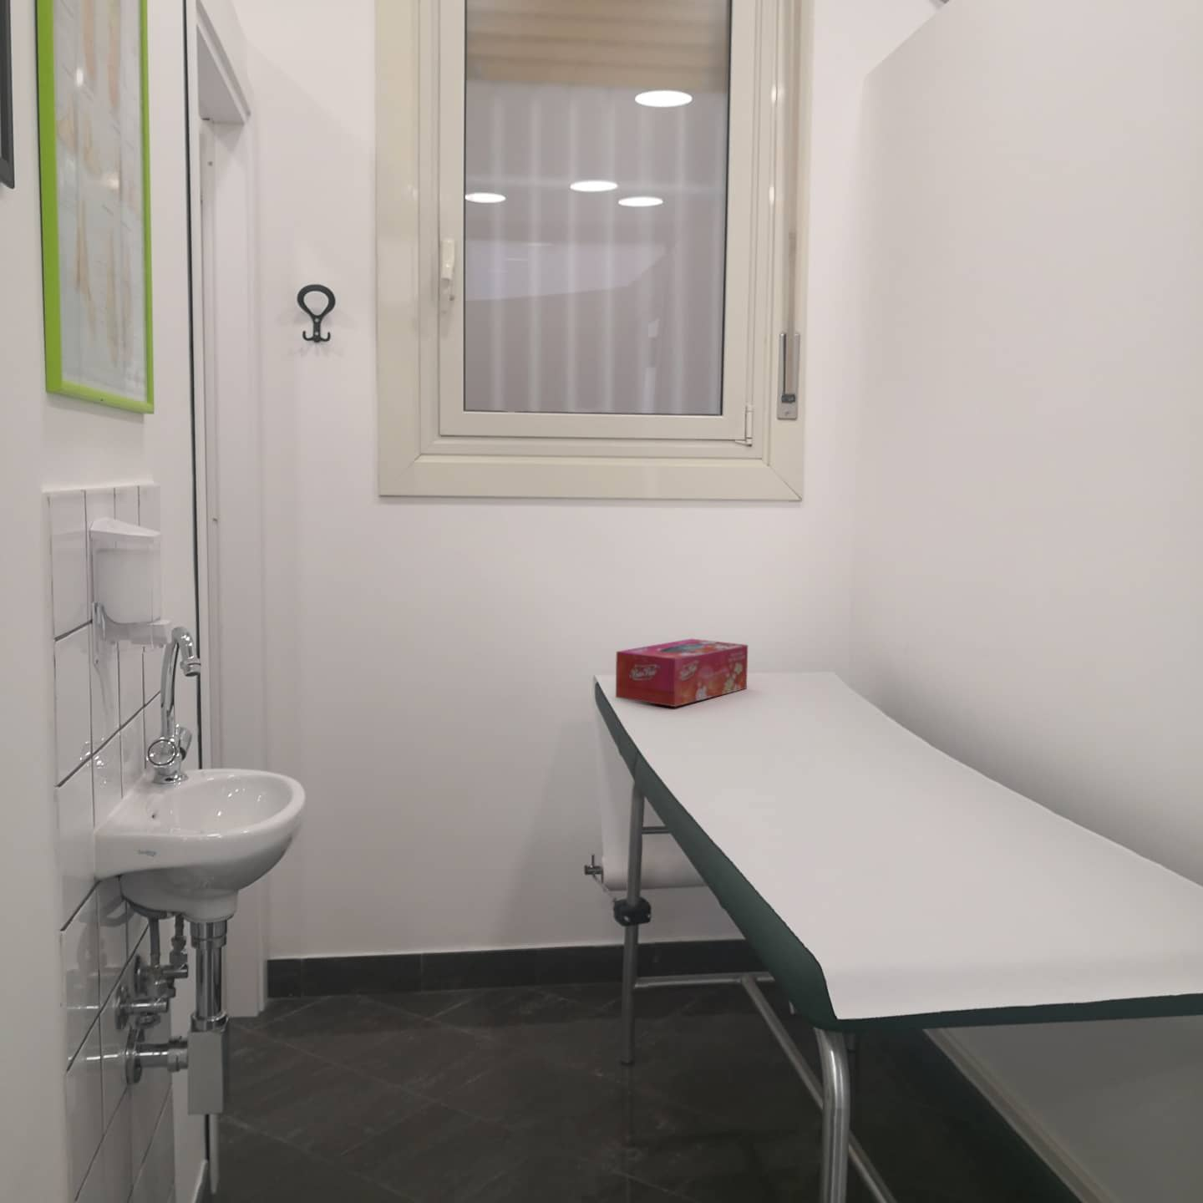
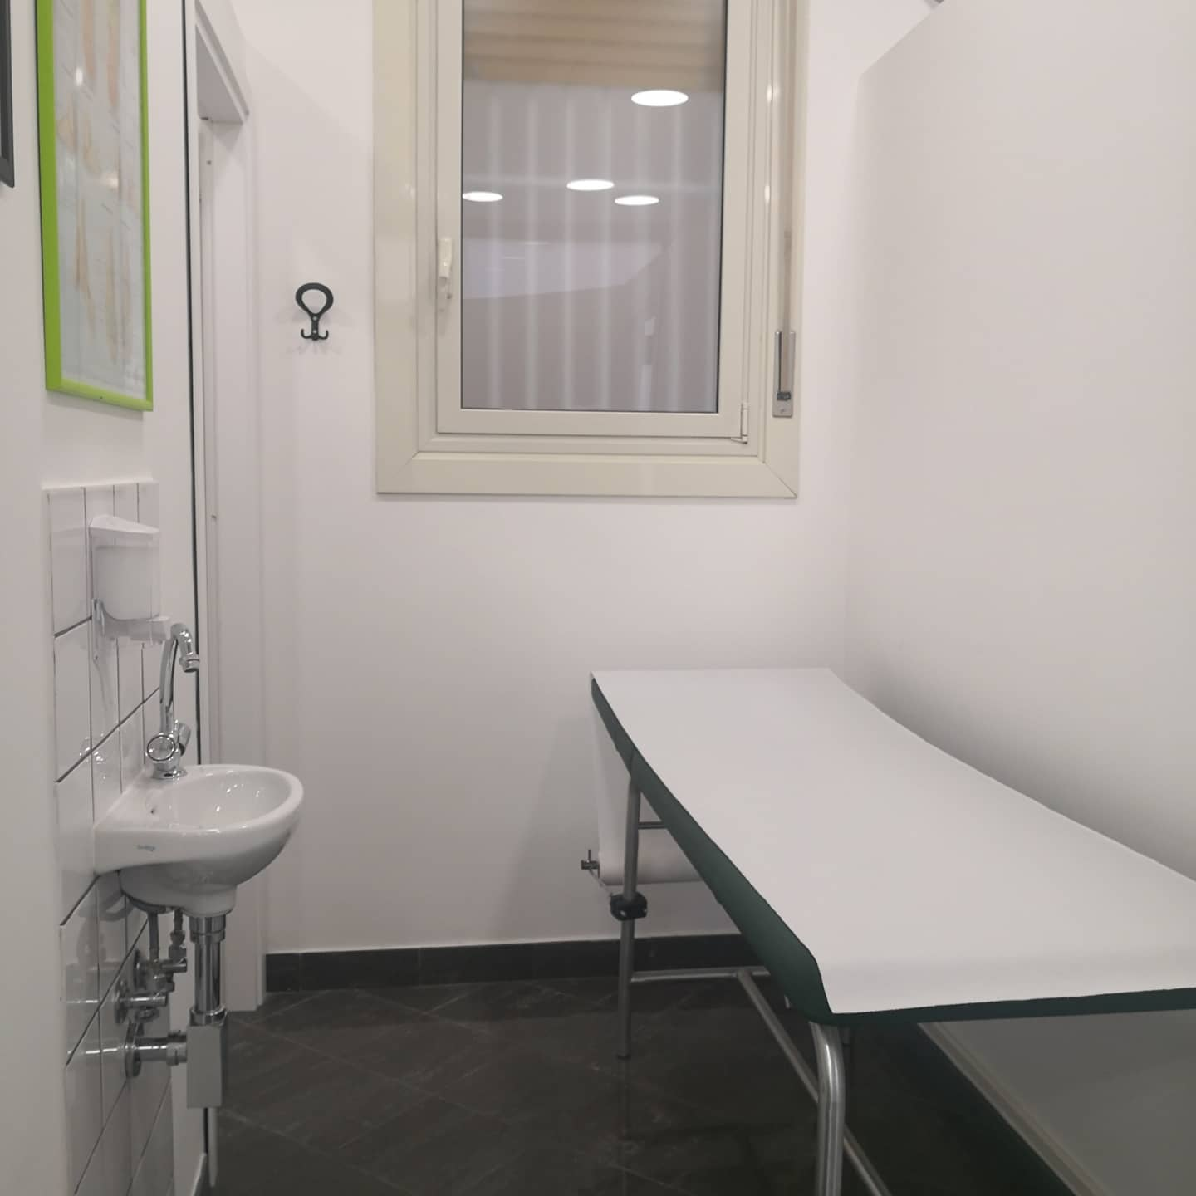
- tissue box [615,638,748,707]
